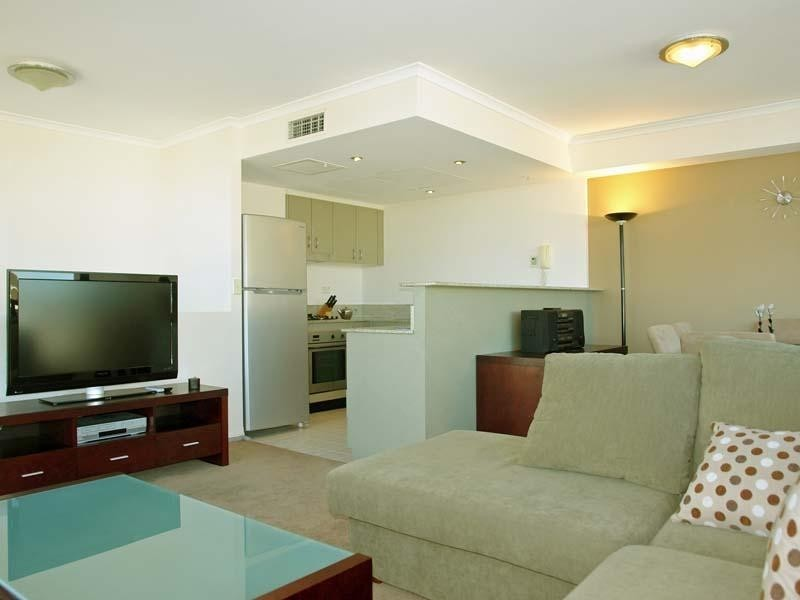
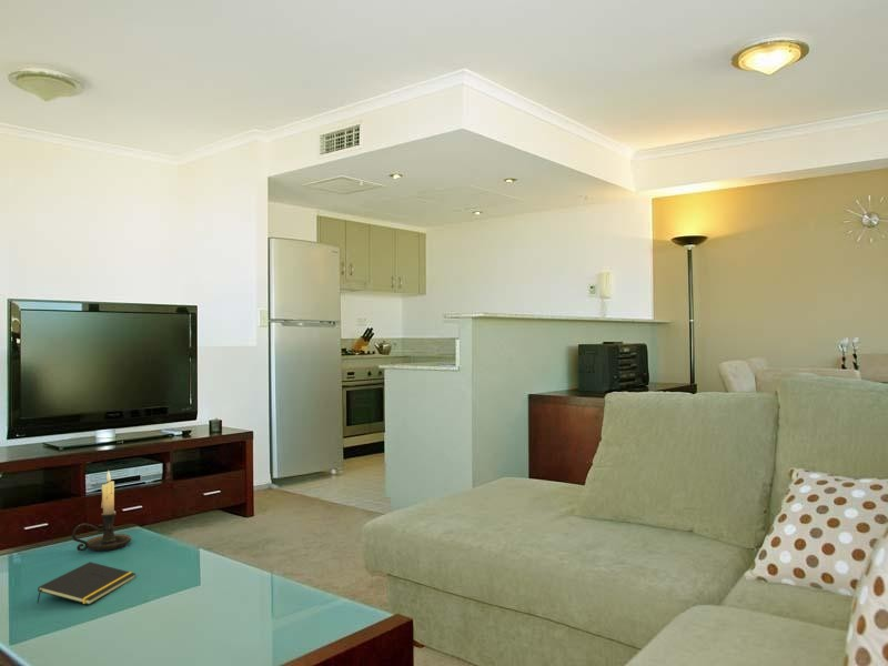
+ candle holder [71,470,132,553]
+ notepad [36,561,137,606]
